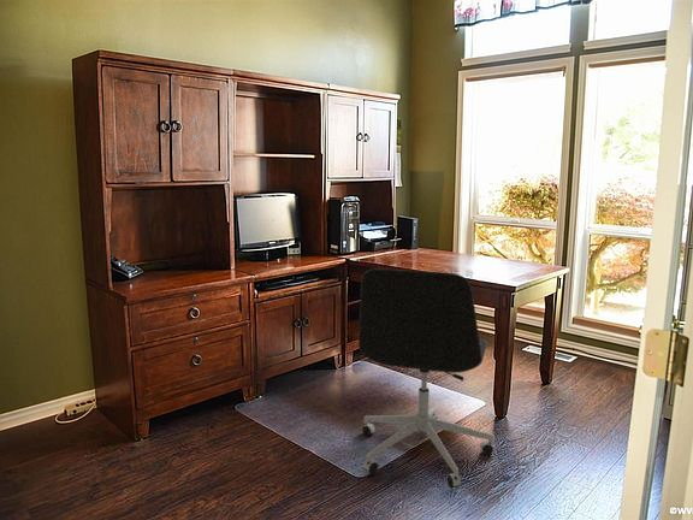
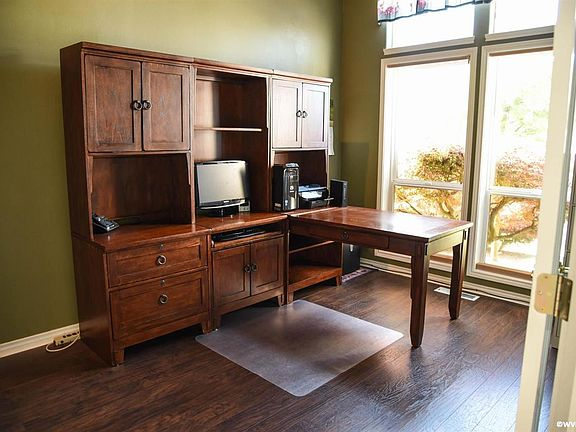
- office chair [357,267,496,490]
